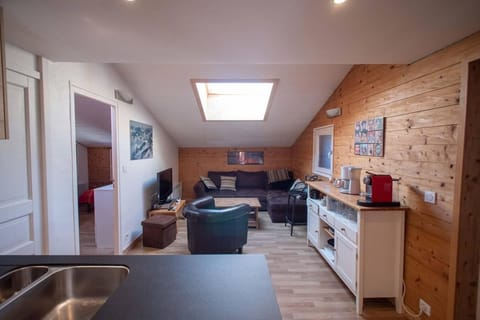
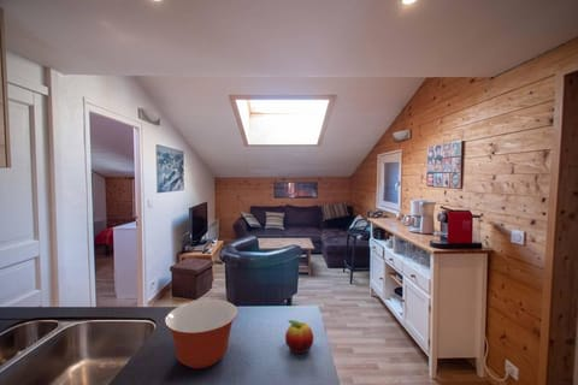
+ fruit [284,319,314,355]
+ mixing bowl [164,298,240,369]
